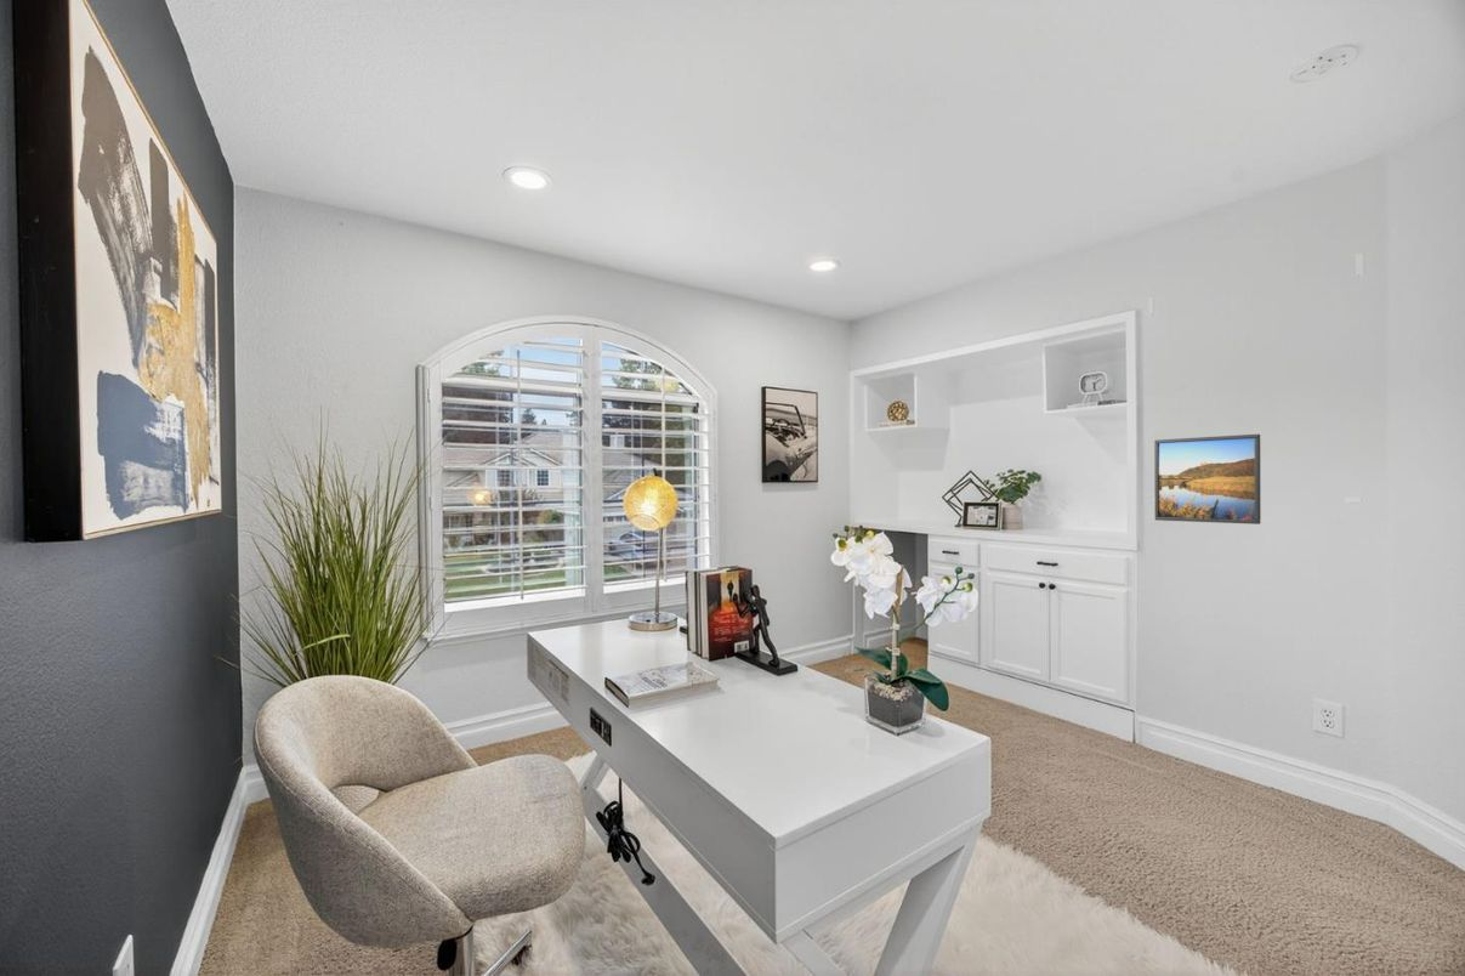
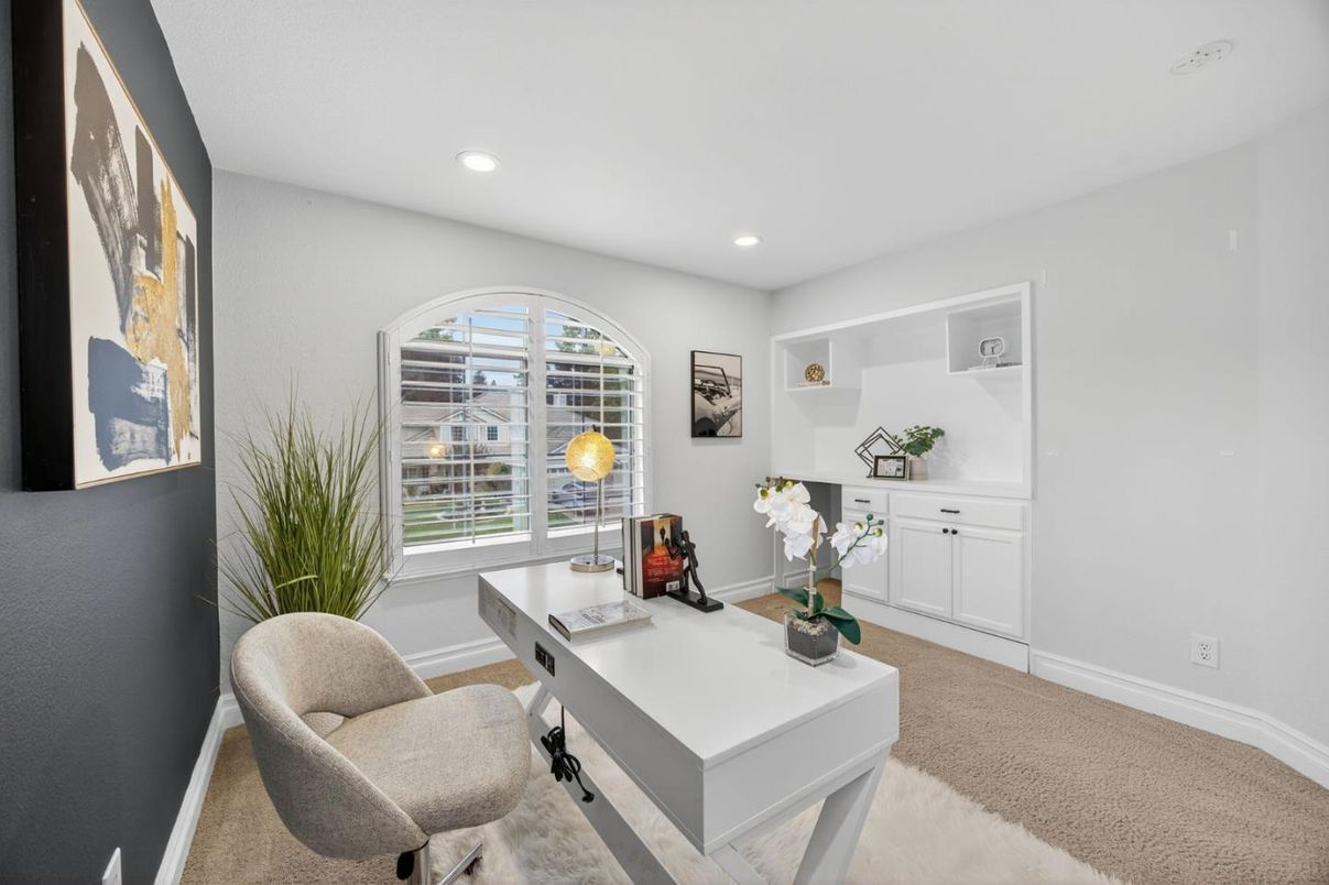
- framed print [1153,433,1262,526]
